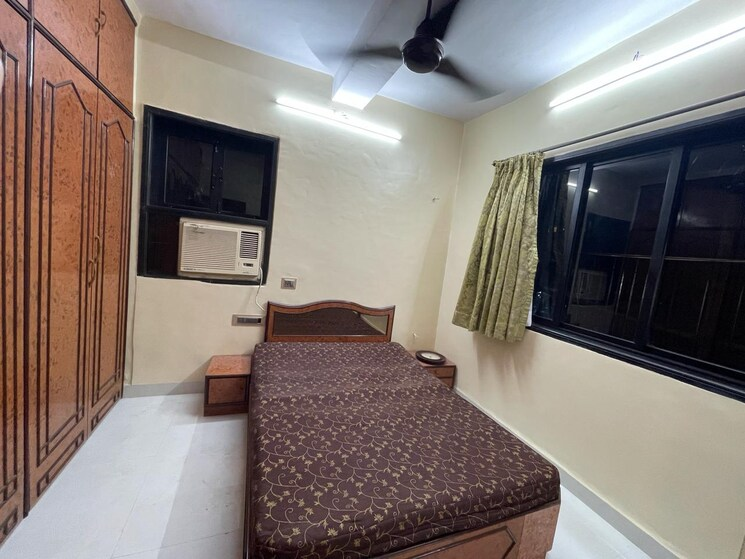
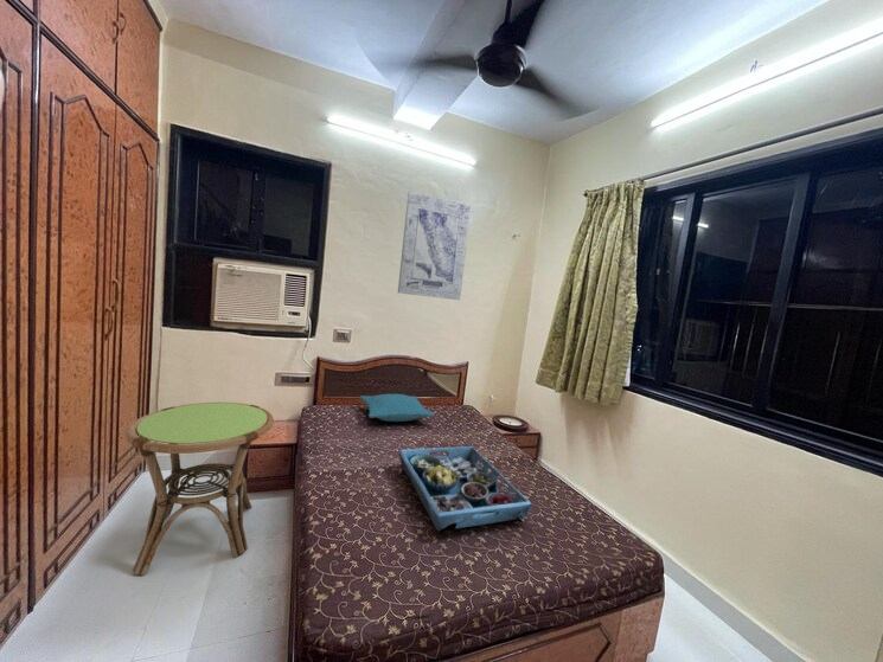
+ wall art [397,191,473,301]
+ serving tray [397,445,533,533]
+ pillow [359,393,435,423]
+ side table [124,401,275,577]
